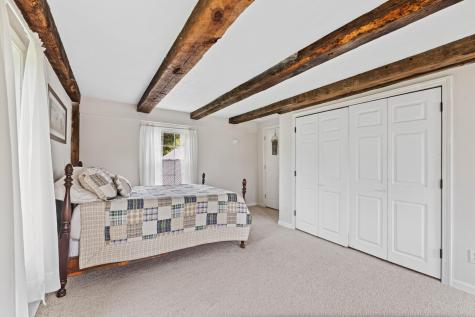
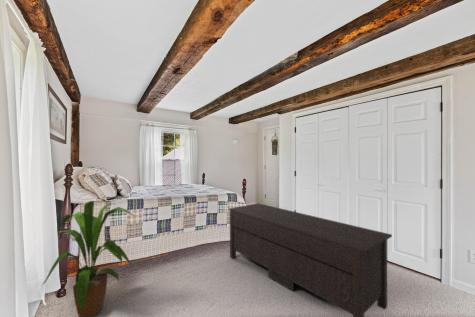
+ storage bench [227,202,393,317]
+ house plant [42,200,135,317]
